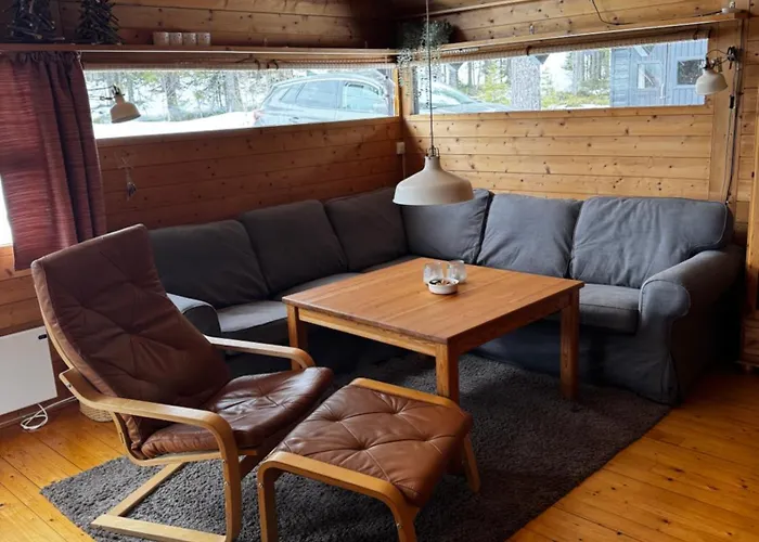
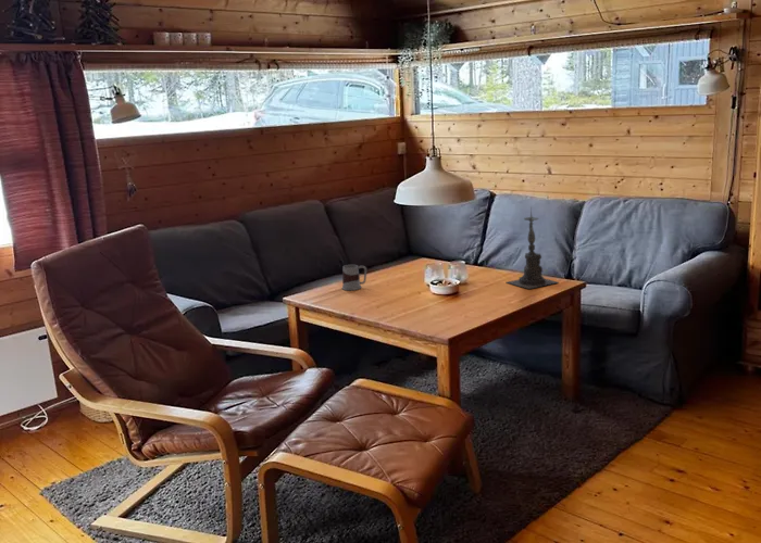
+ mug [341,264,367,291]
+ candle holder [507,205,559,290]
